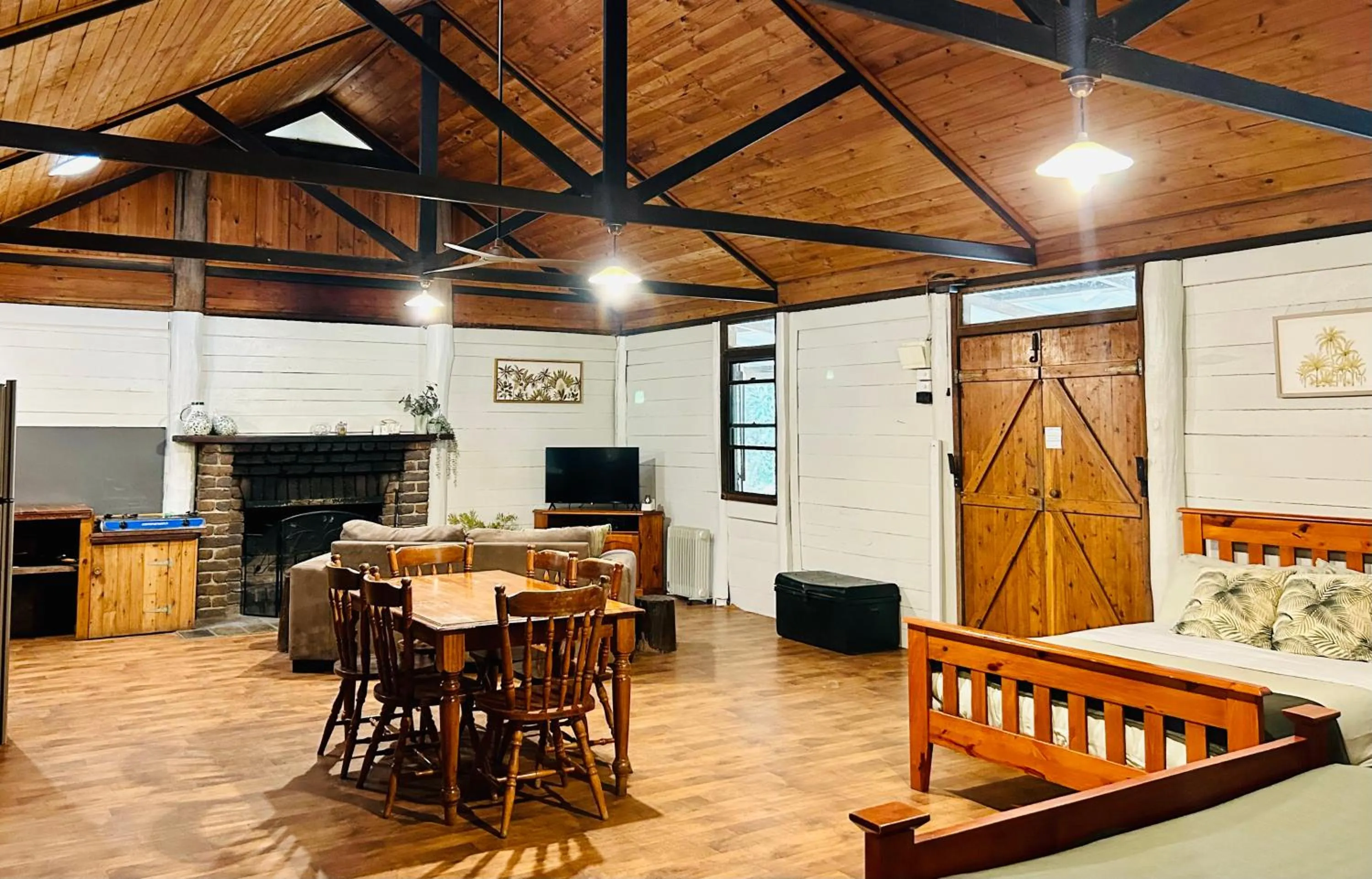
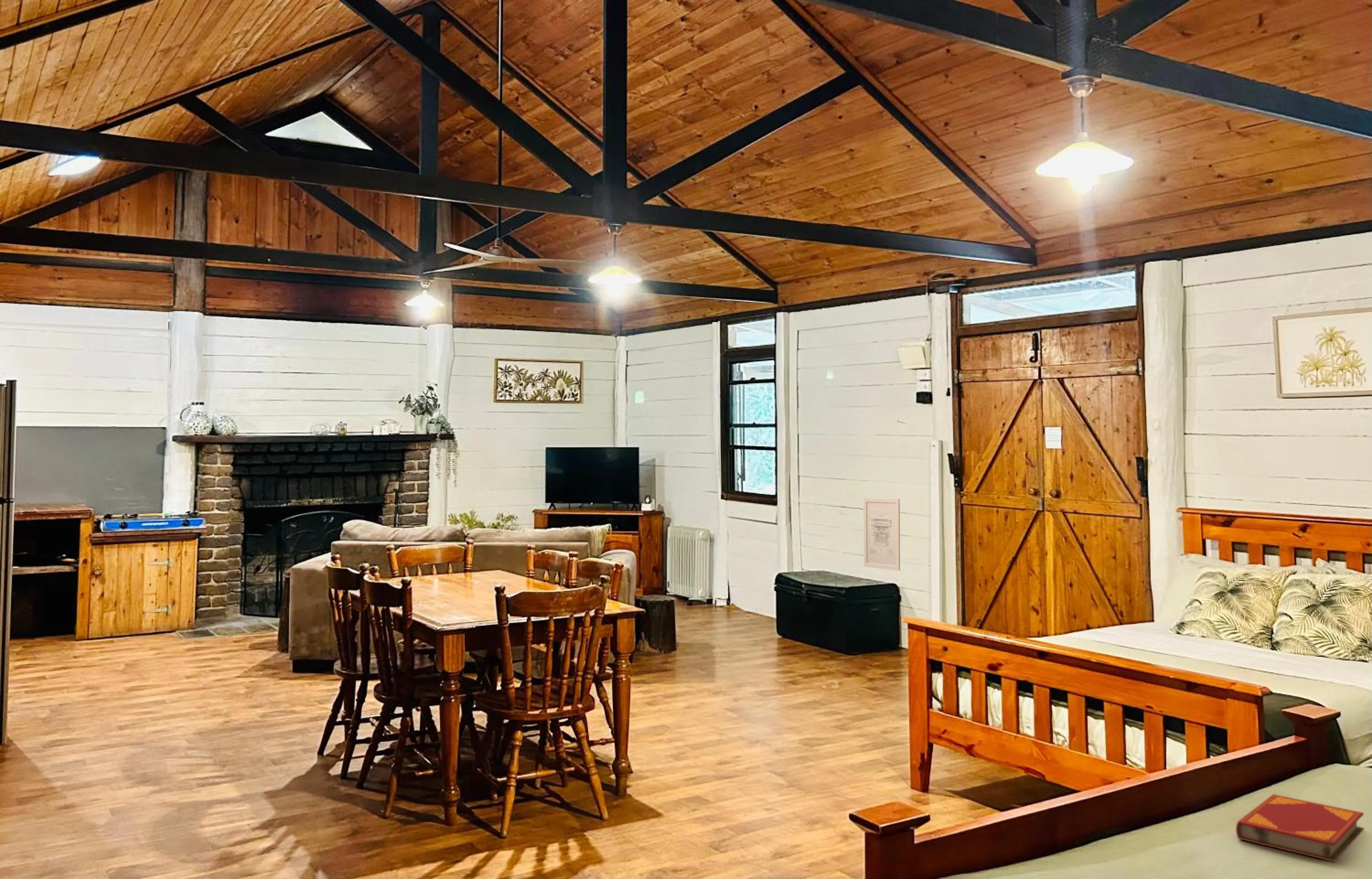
+ wall art [863,498,900,571]
+ hardback book [1235,793,1365,863]
